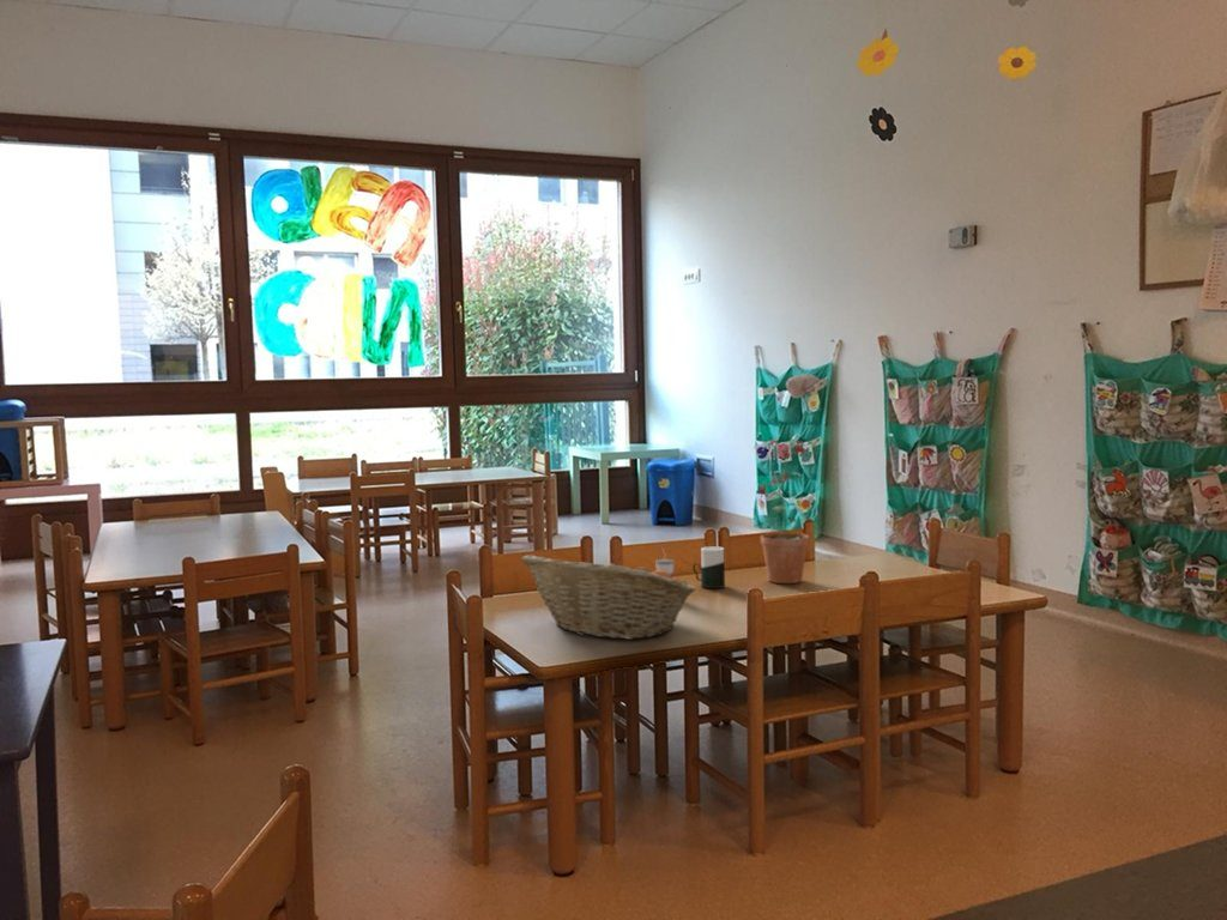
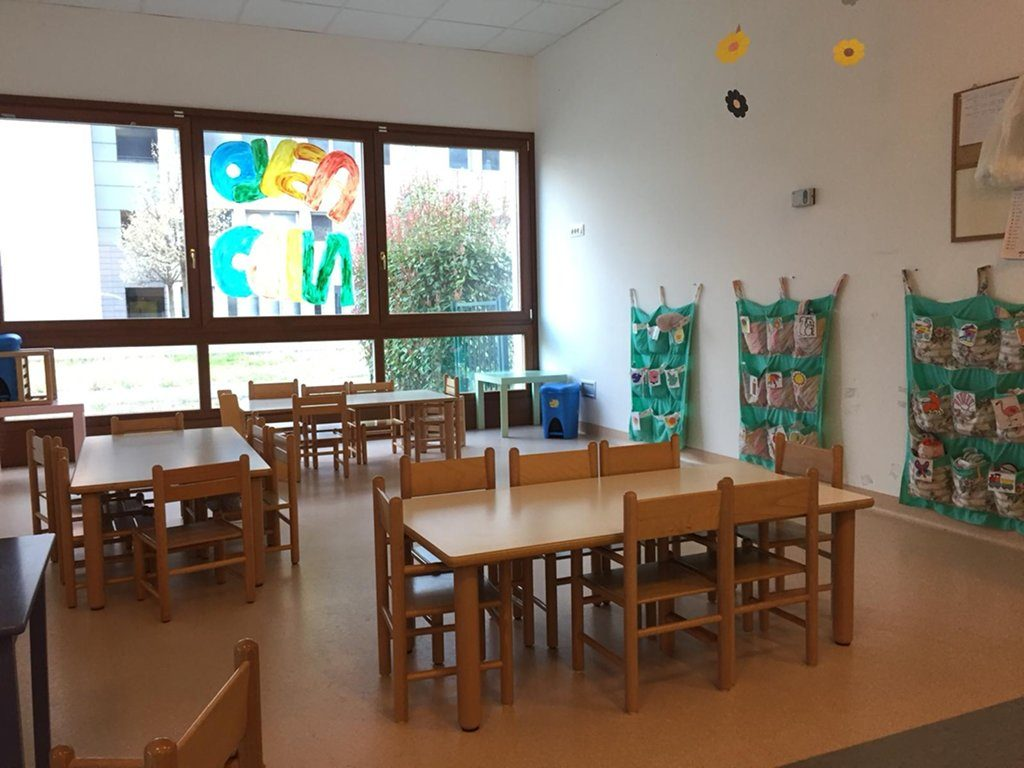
- cup [691,545,726,589]
- cup [654,546,676,577]
- potted plant [754,440,810,585]
- fruit basket [520,553,697,641]
